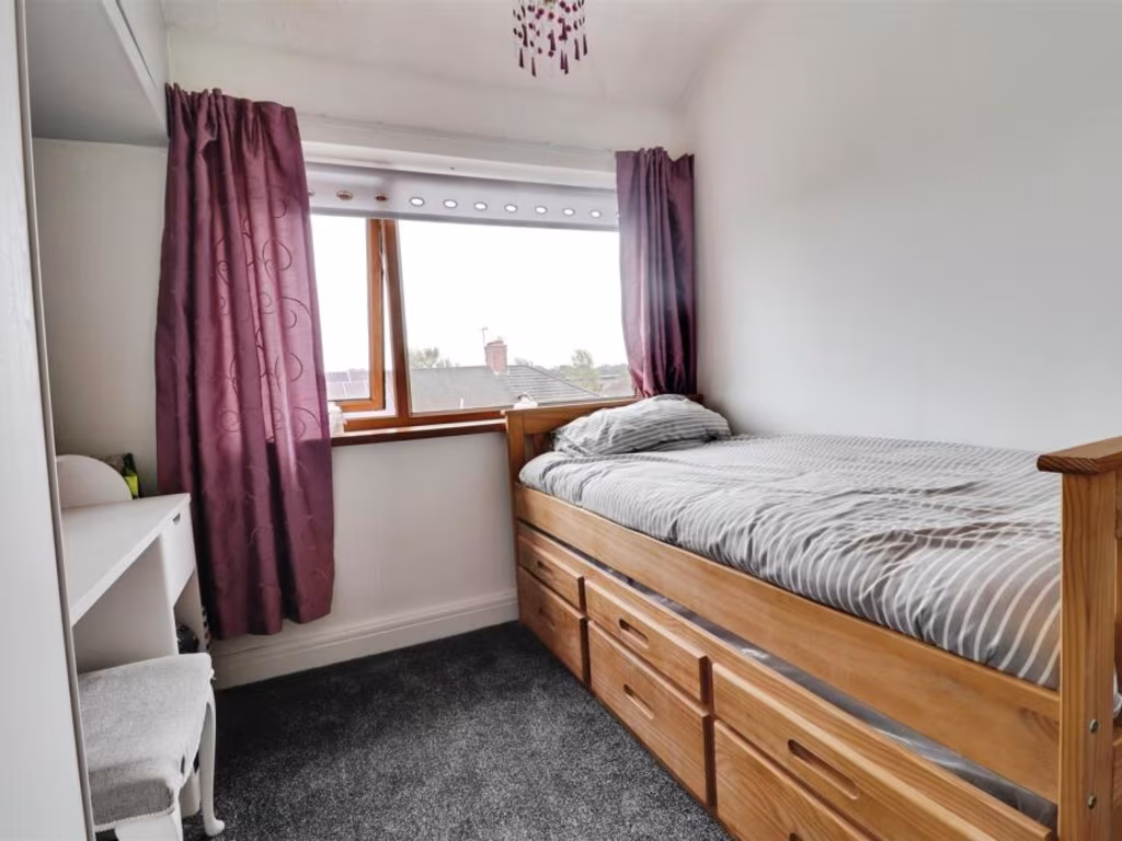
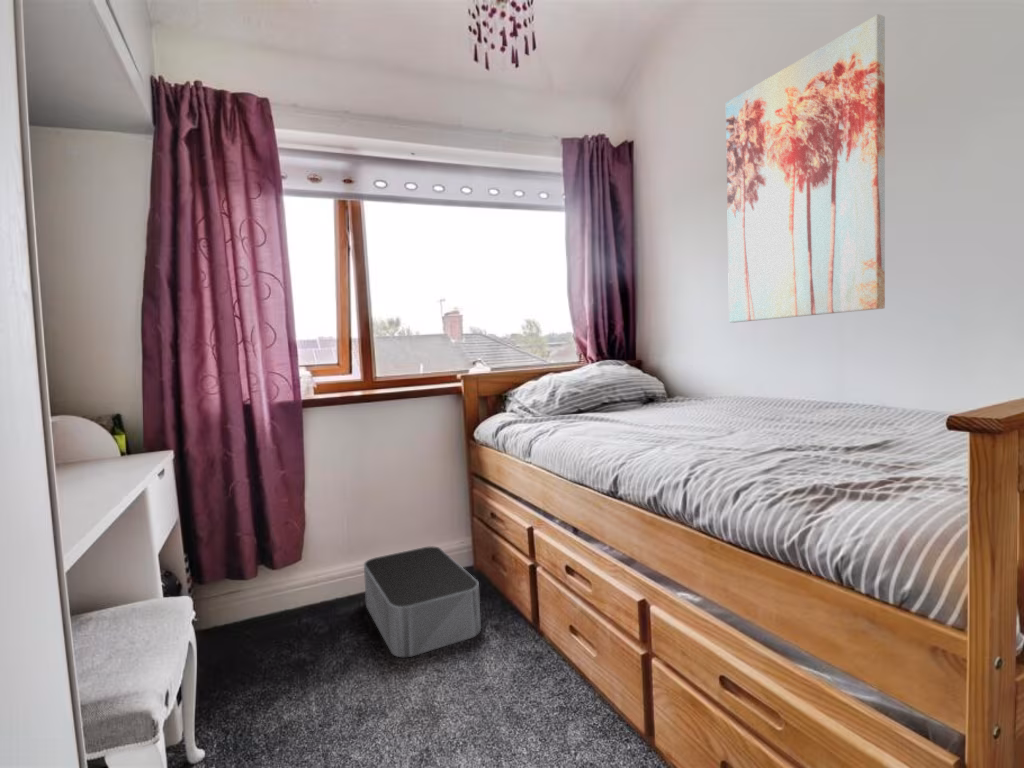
+ storage bin [363,545,482,658]
+ wall art [725,13,886,324]
